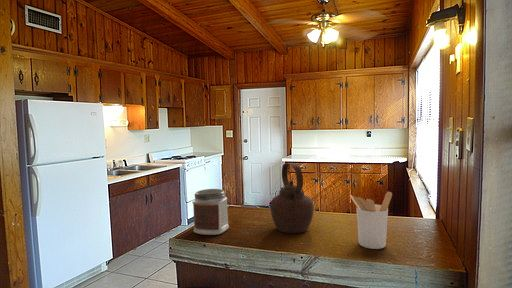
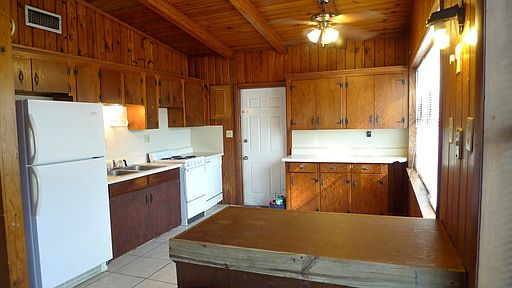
- utensil holder [349,191,393,250]
- teapot [270,162,315,234]
- jar [191,188,230,236]
